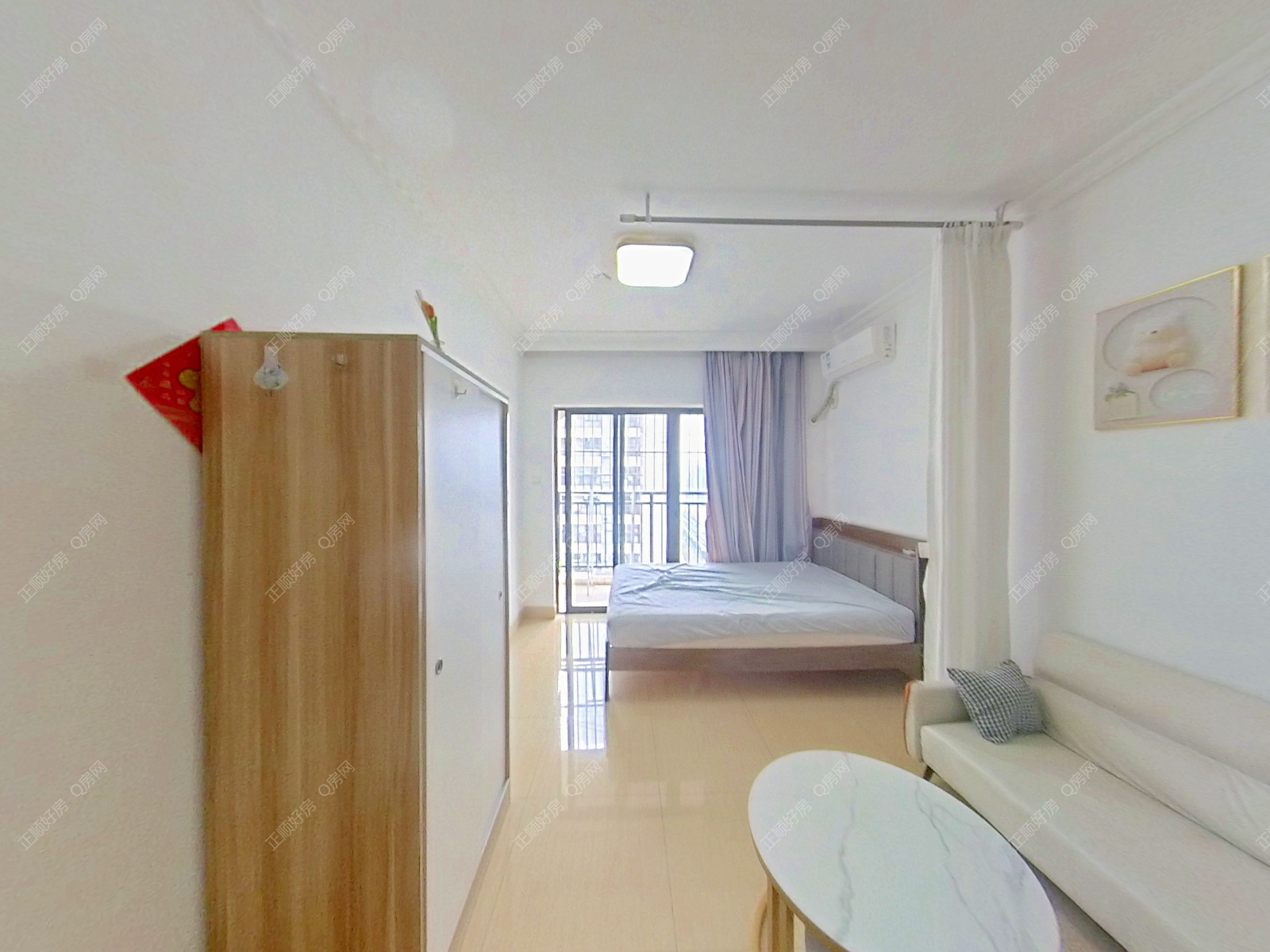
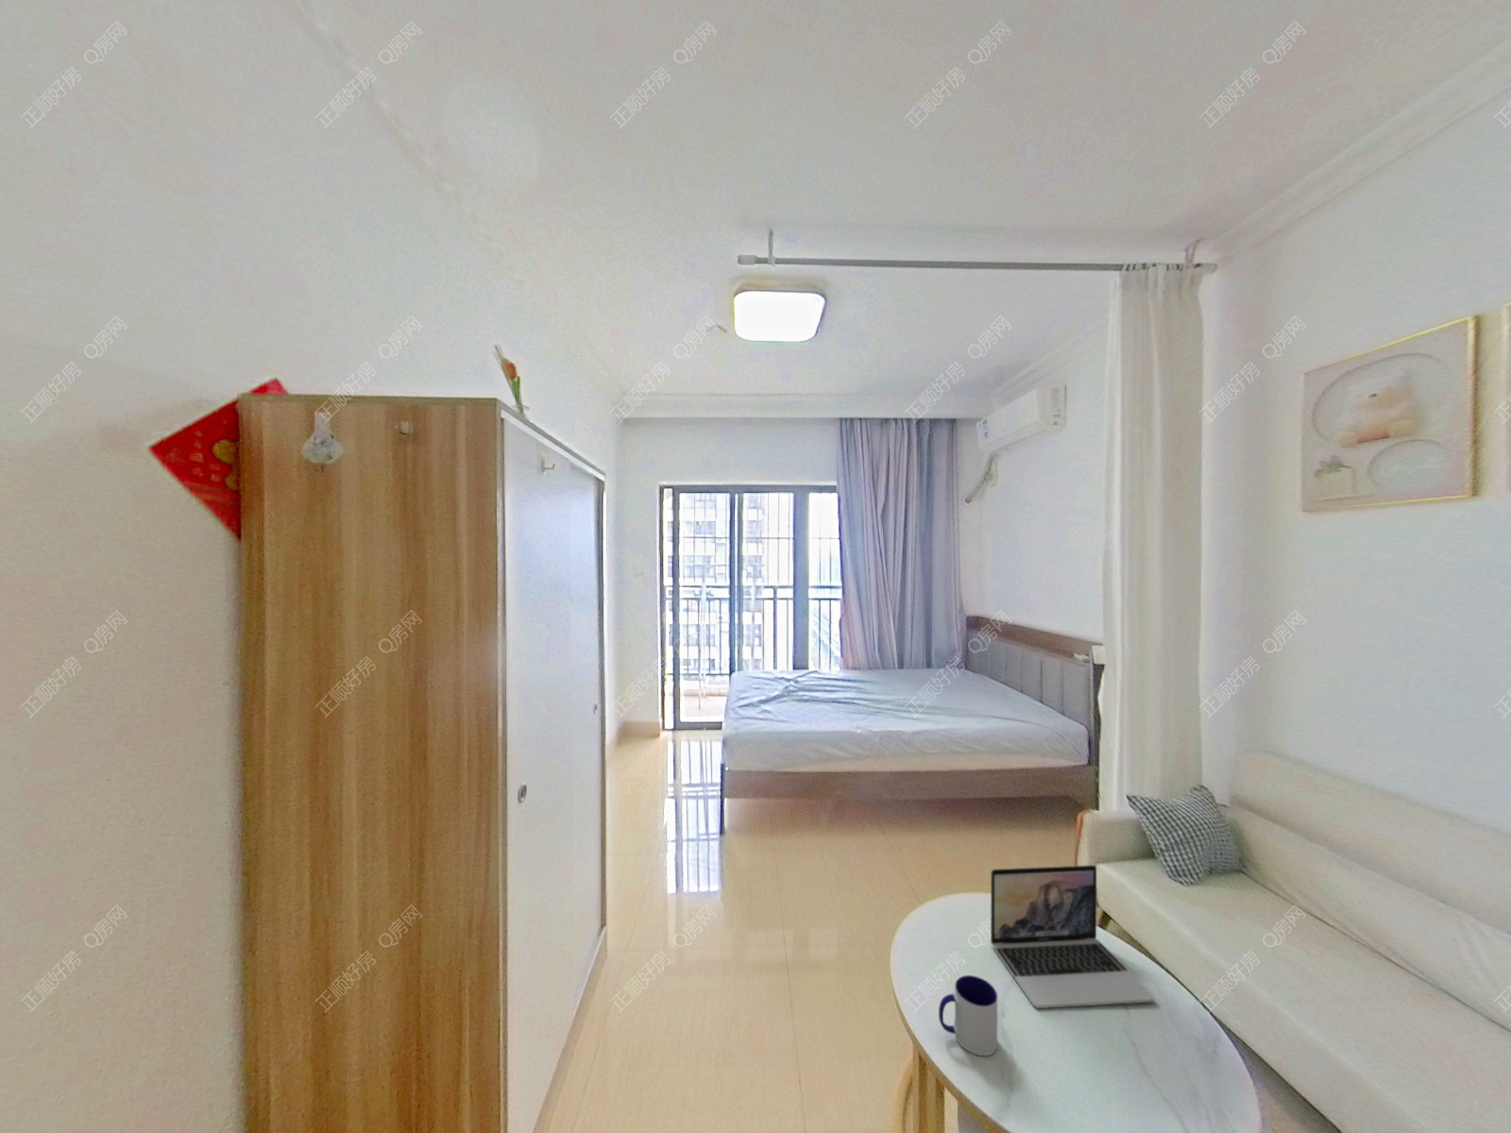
+ laptop [990,864,1156,1009]
+ mug [938,975,998,1057]
